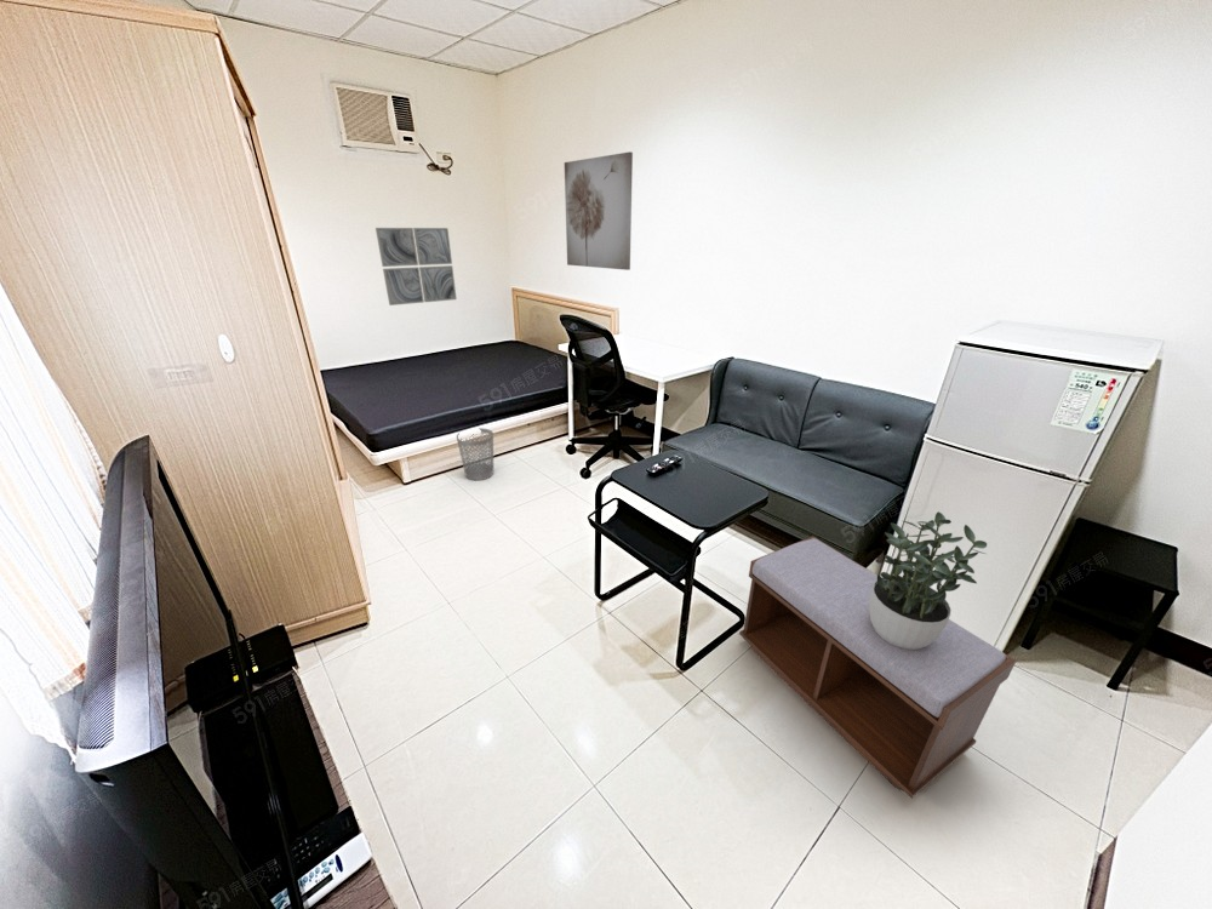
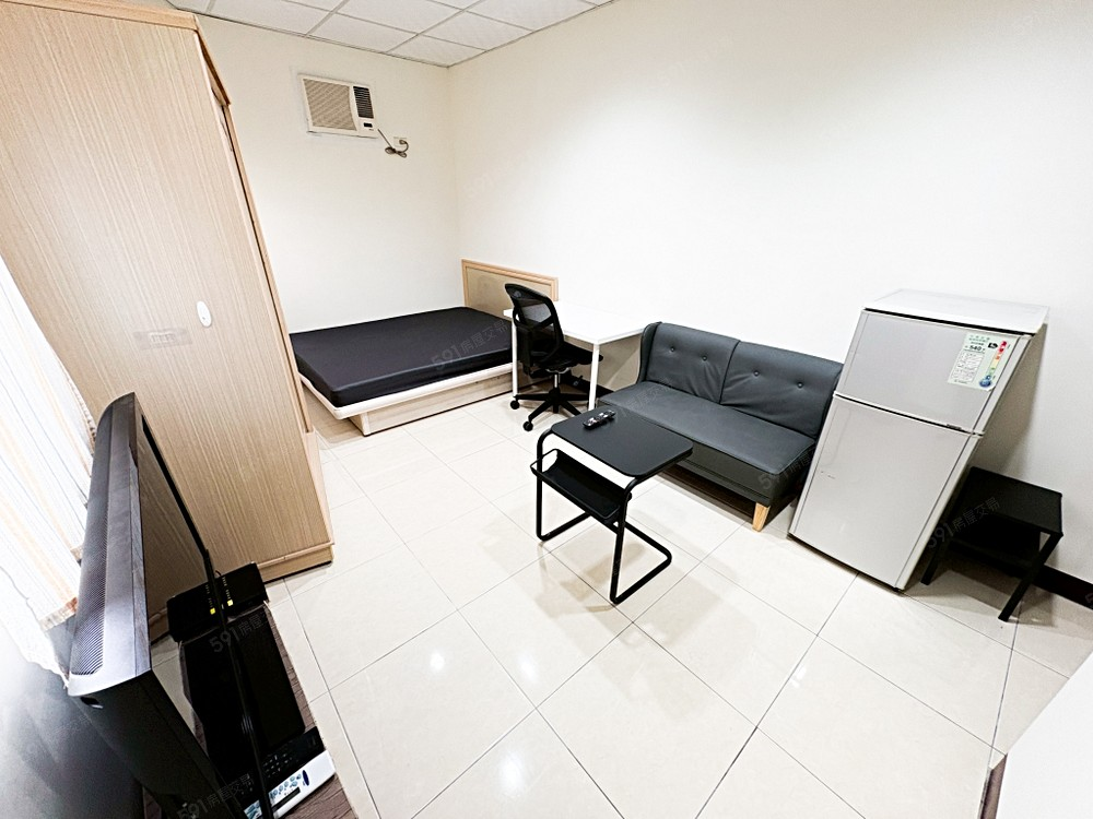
- wastebasket [456,427,494,481]
- bench [738,534,1018,799]
- potted plant [869,510,988,650]
- wall art [375,227,458,307]
- wall art [564,150,634,271]
